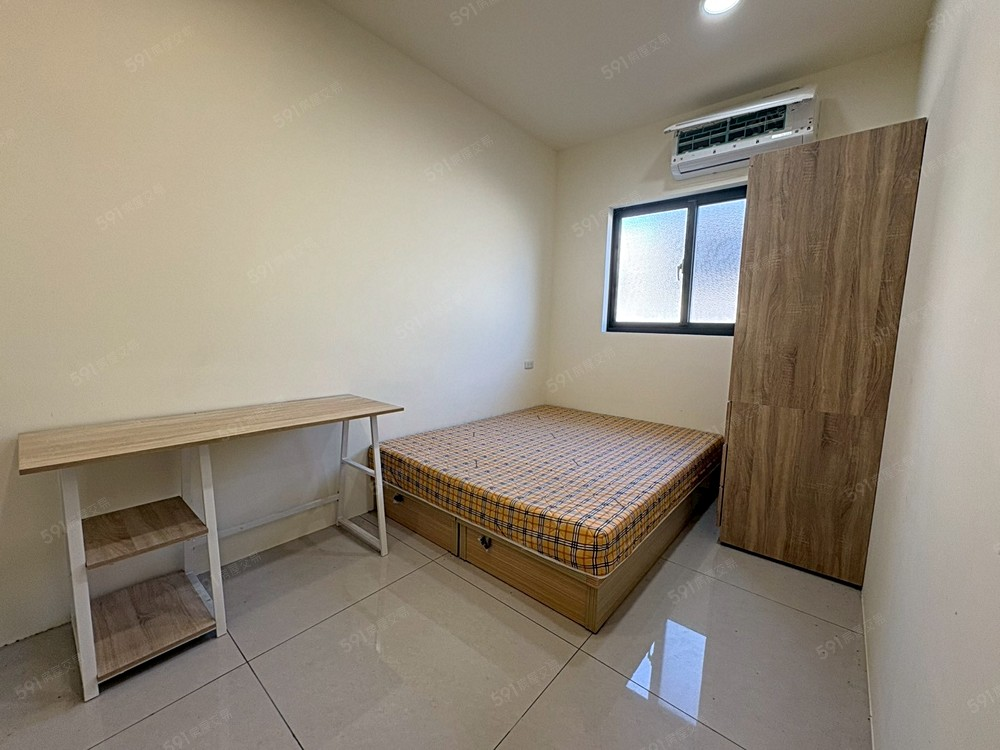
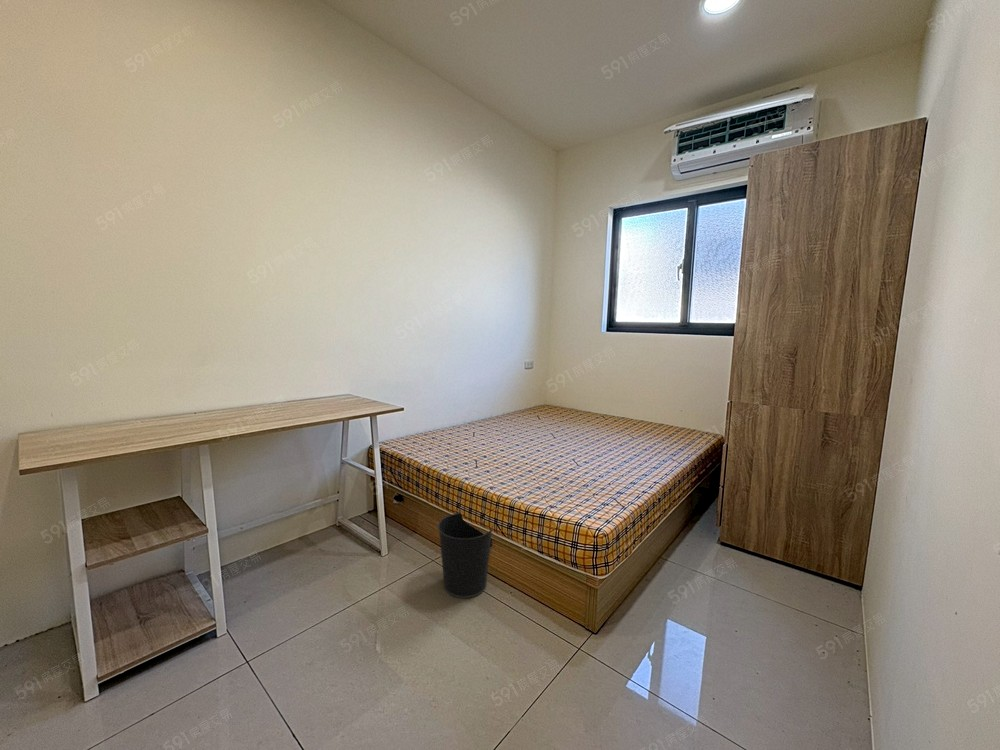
+ wastebasket [437,512,494,599]
